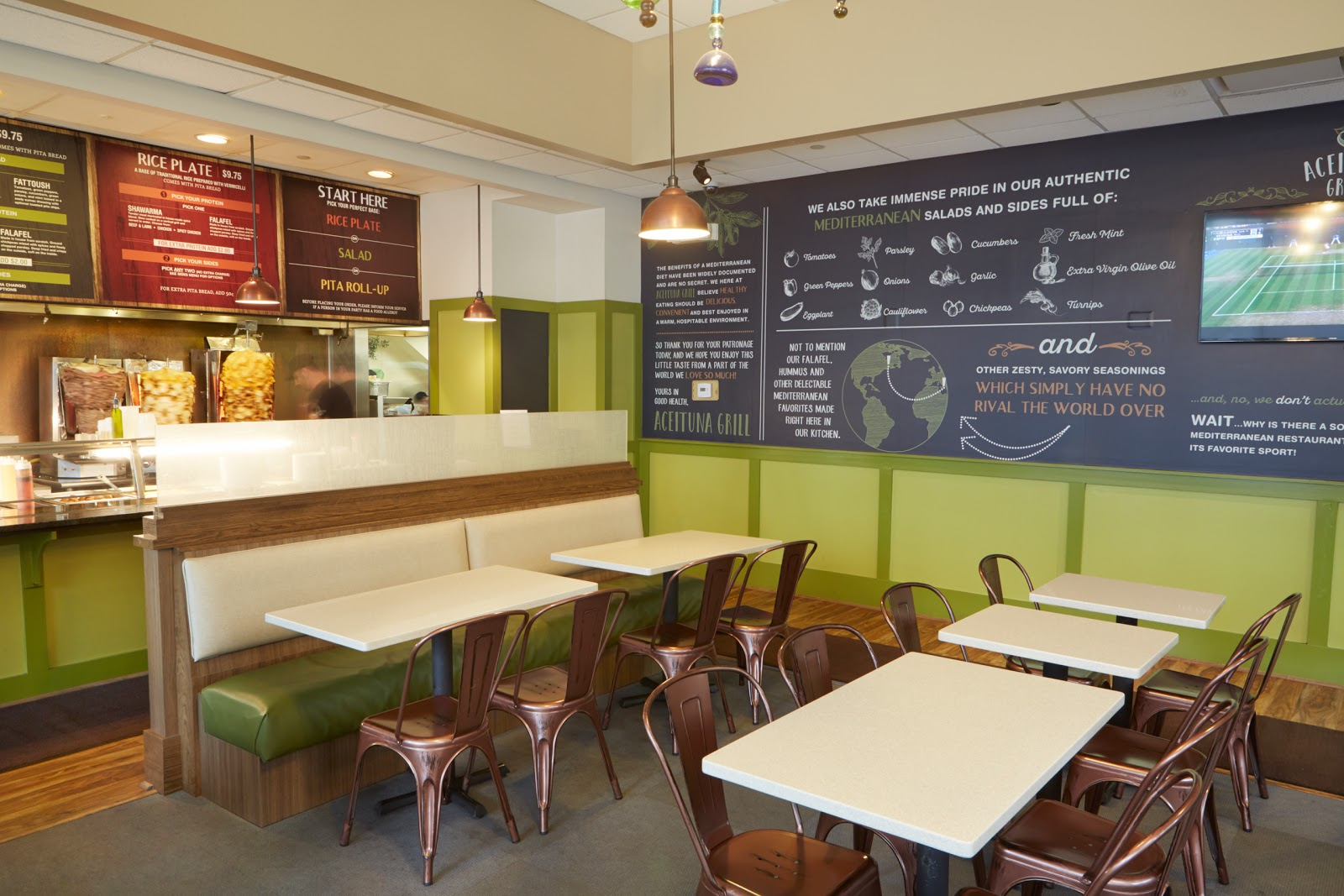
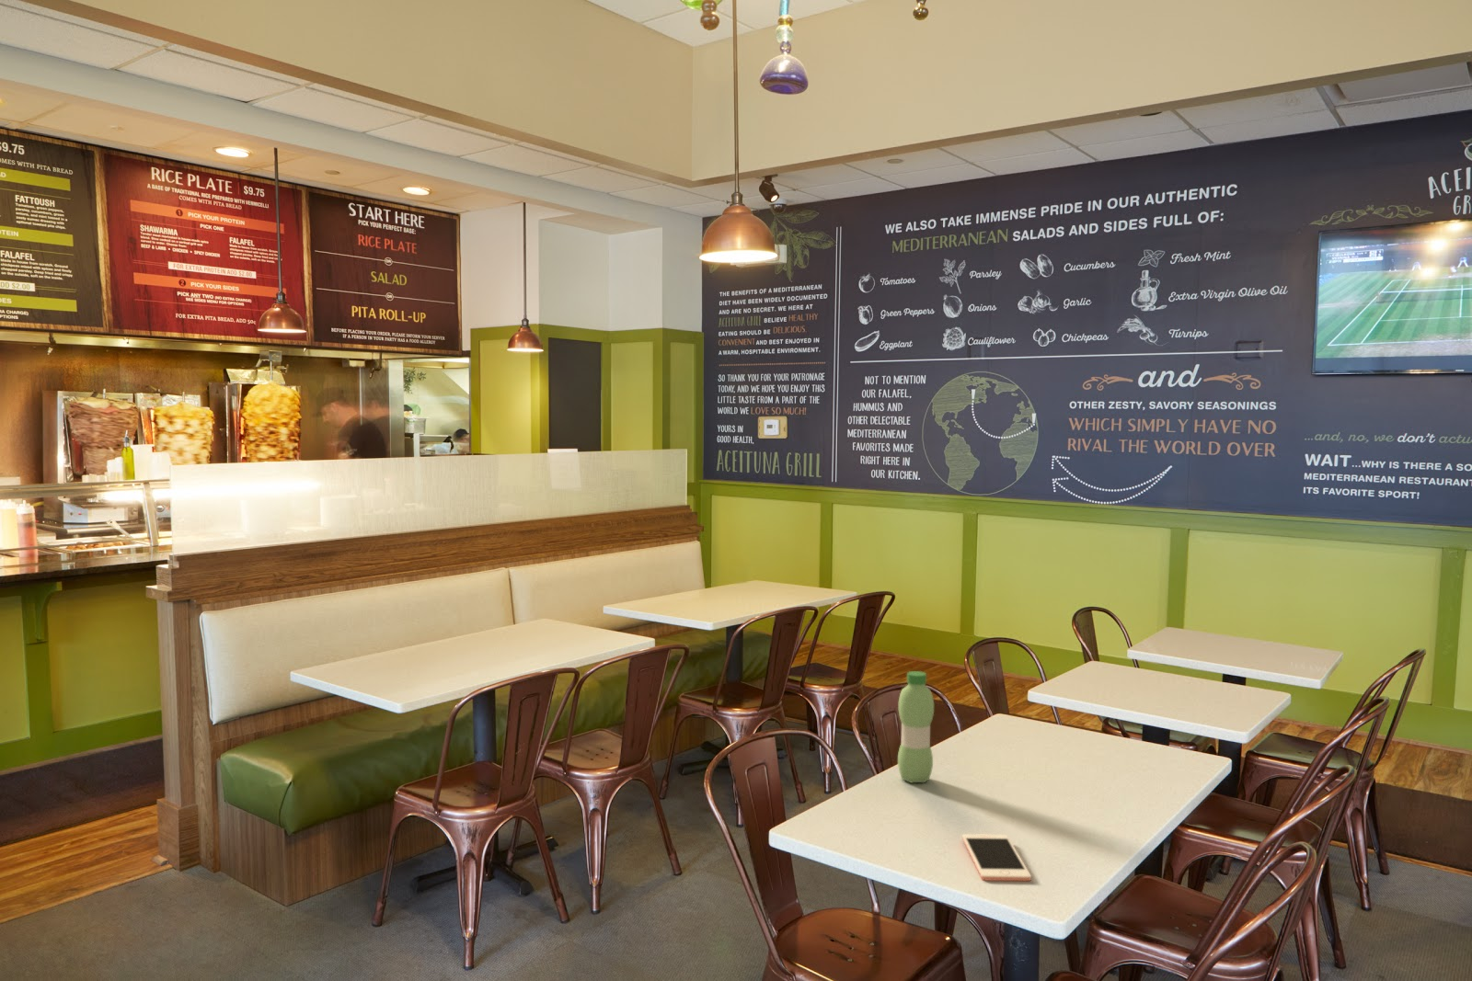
+ cell phone [962,833,1032,881]
+ water bottle [897,670,934,784]
